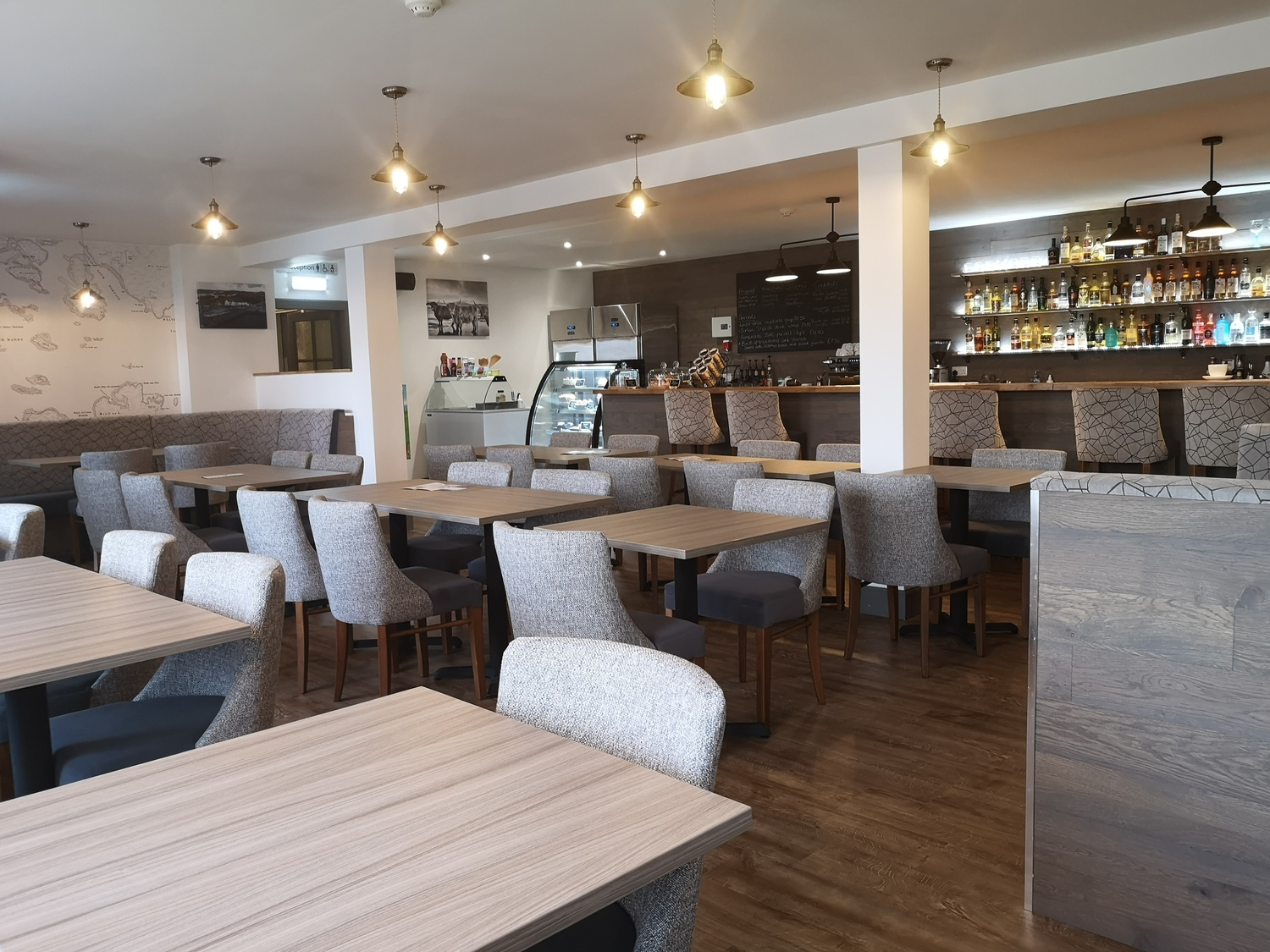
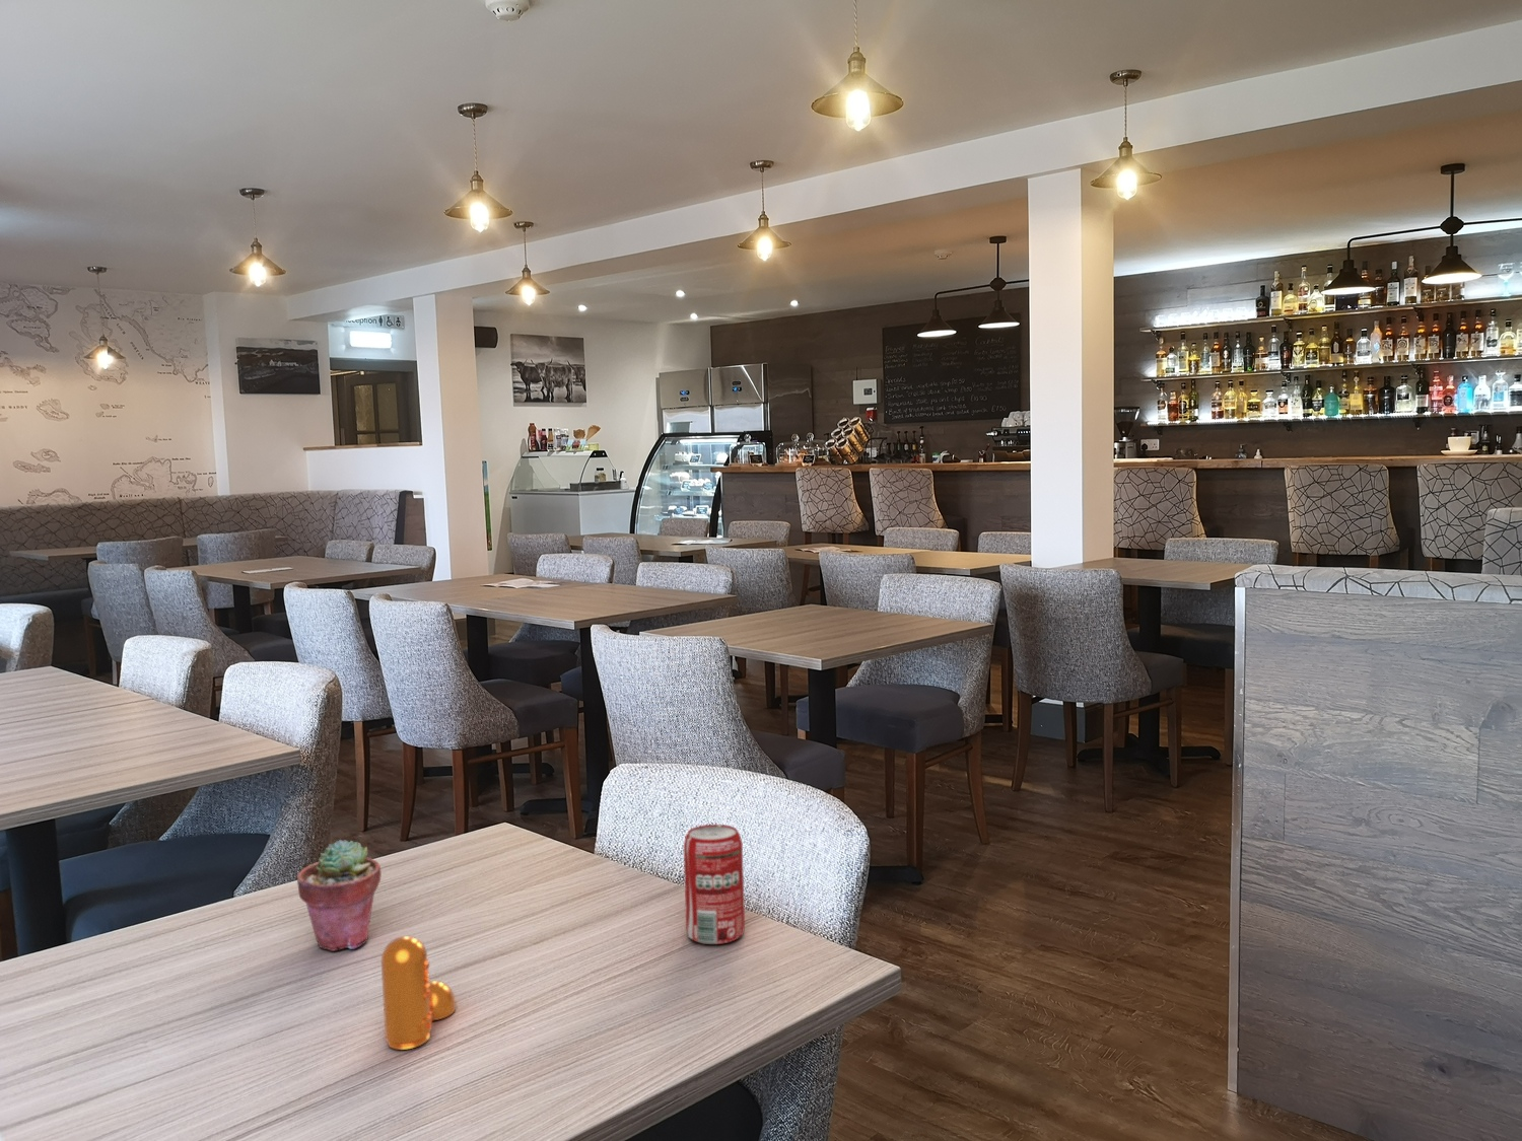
+ beverage can [683,823,745,946]
+ pepper shaker [380,935,457,1051]
+ potted succulent [296,839,382,953]
